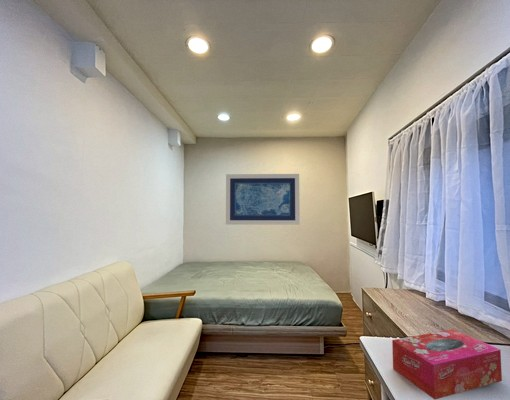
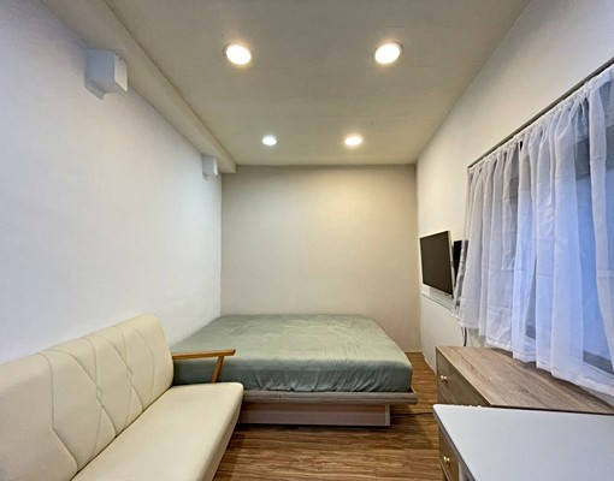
- tissue box [391,328,503,400]
- wall art [225,173,301,226]
